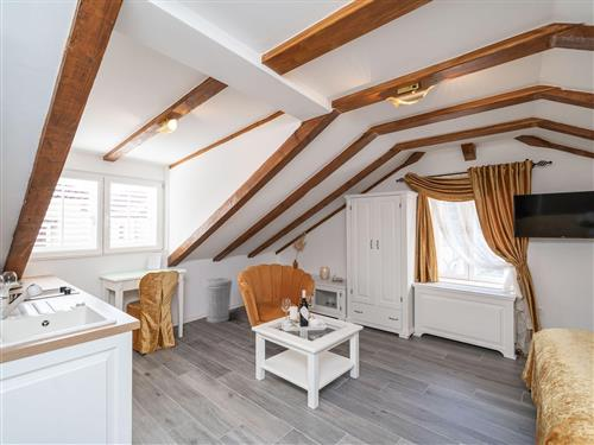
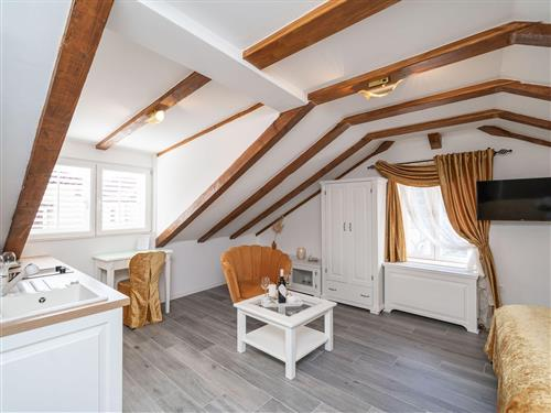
- trash can [203,276,233,324]
